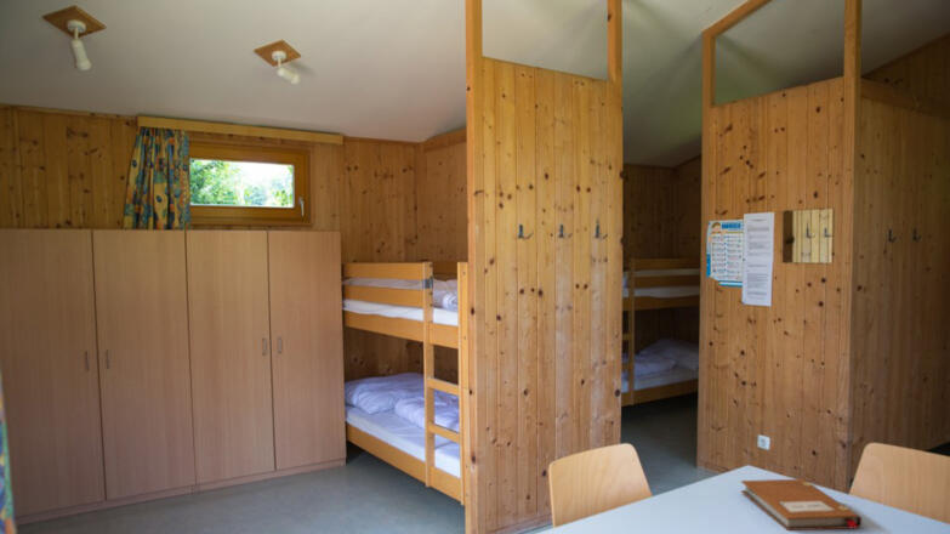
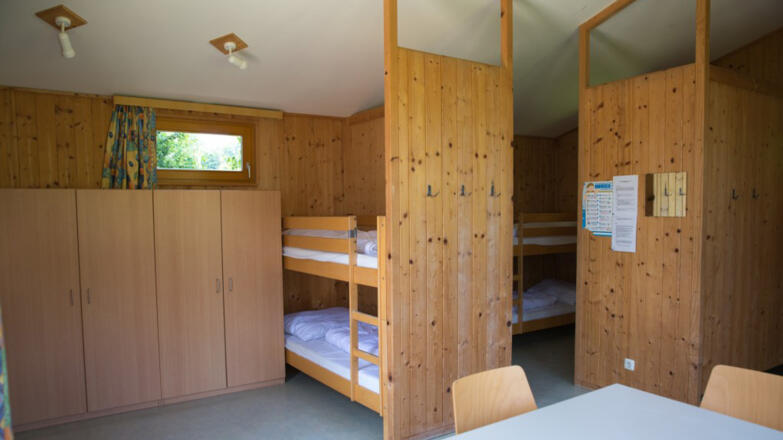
- notebook [740,478,863,532]
